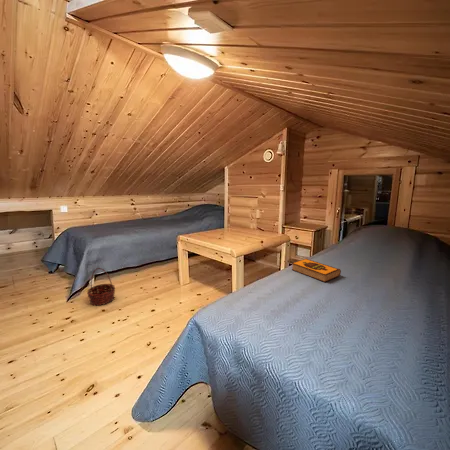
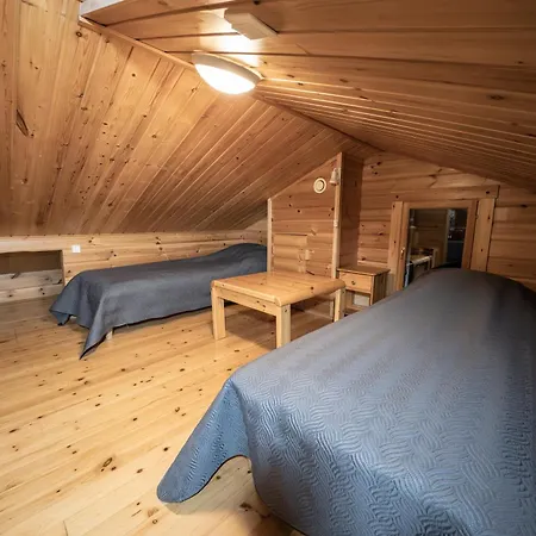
- basket [86,267,116,306]
- hardback book [291,258,342,283]
